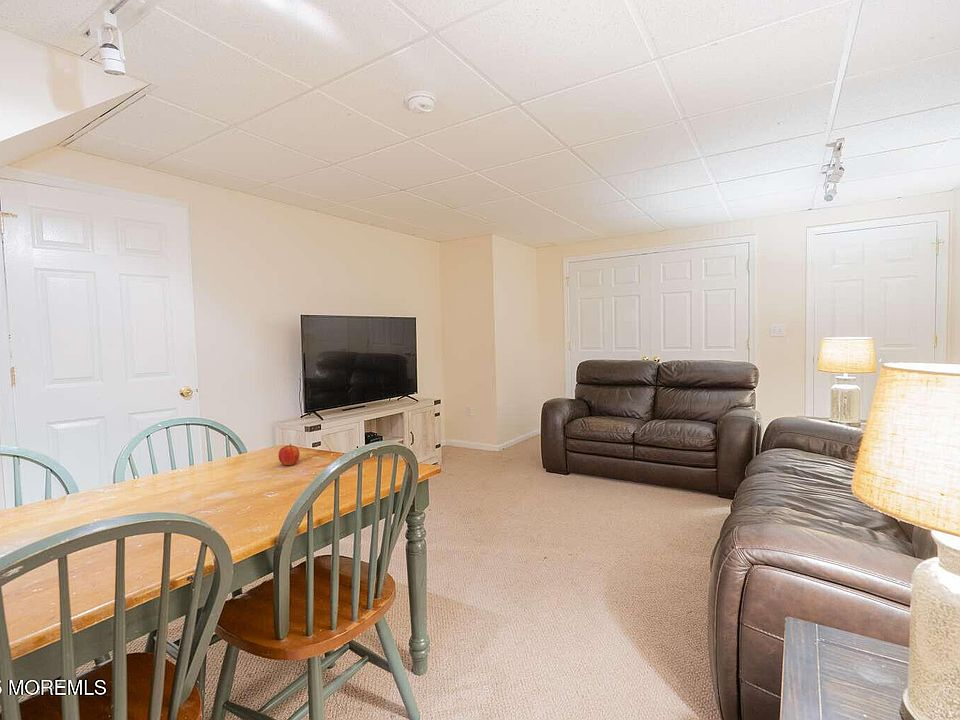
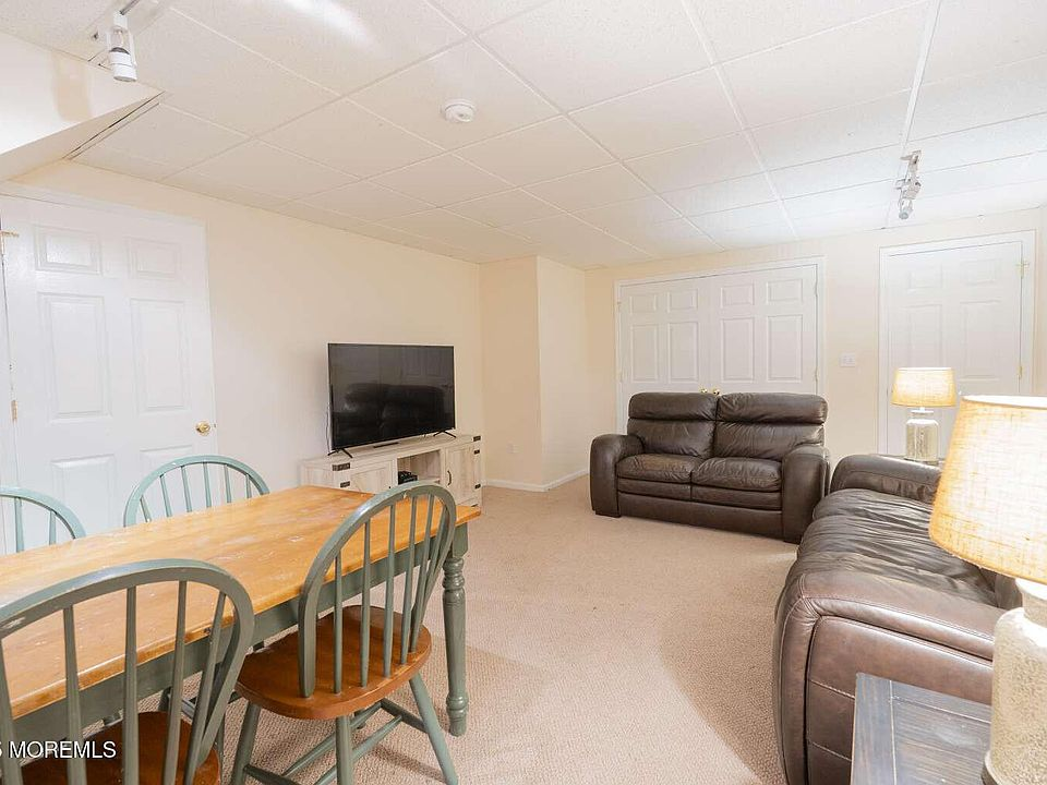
- fruit [278,443,300,466]
